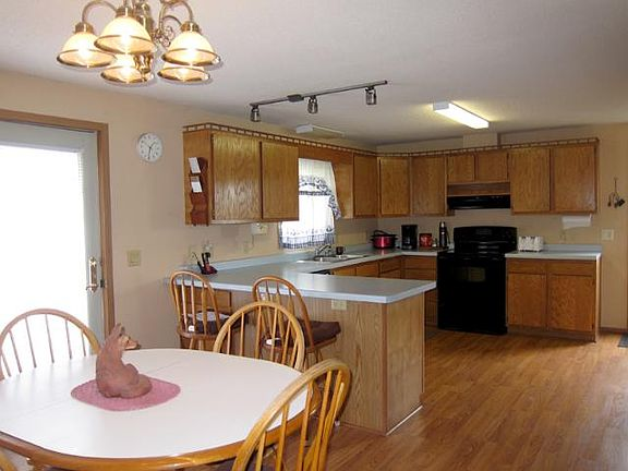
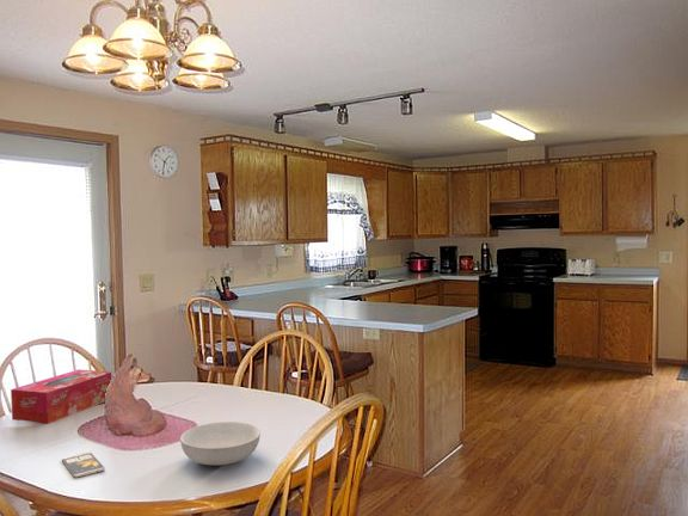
+ serving bowl [179,420,262,466]
+ smartphone [61,452,106,478]
+ tissue box [10,369,112,425]
